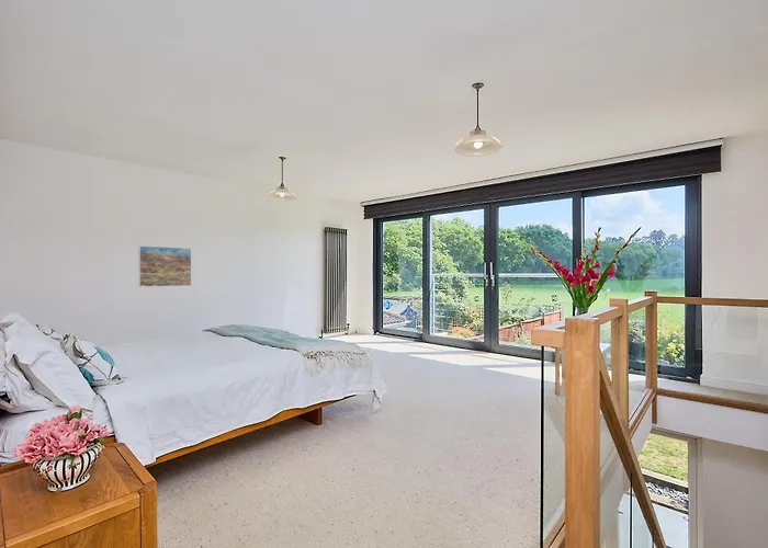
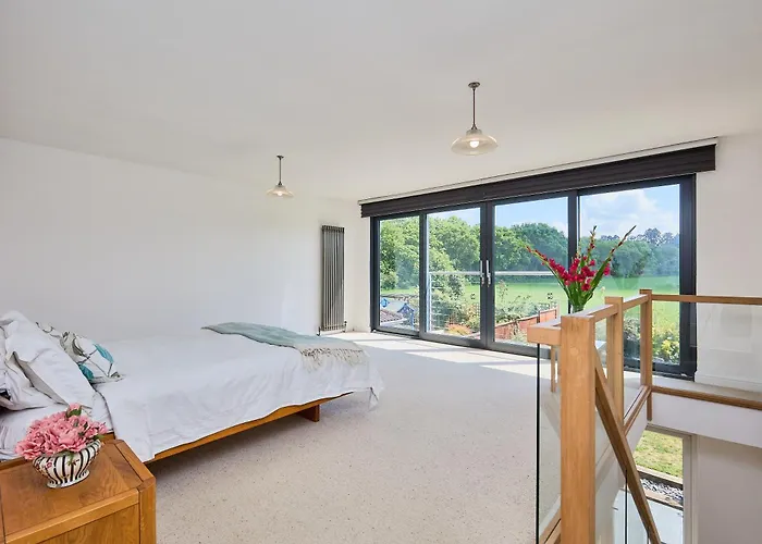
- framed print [137,244,192,288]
